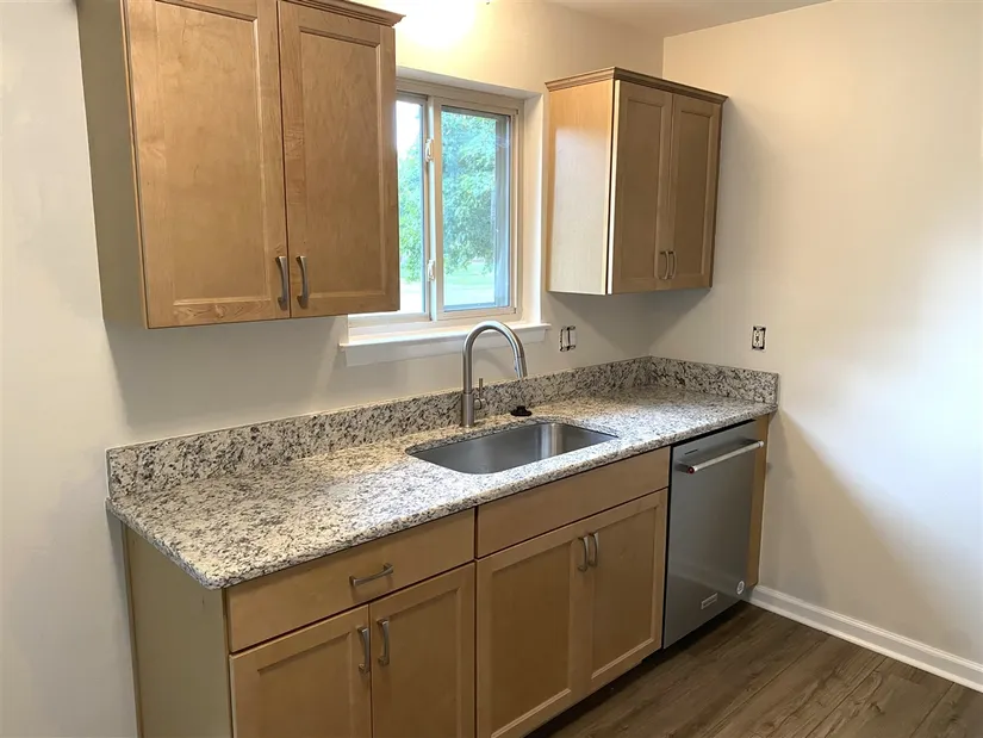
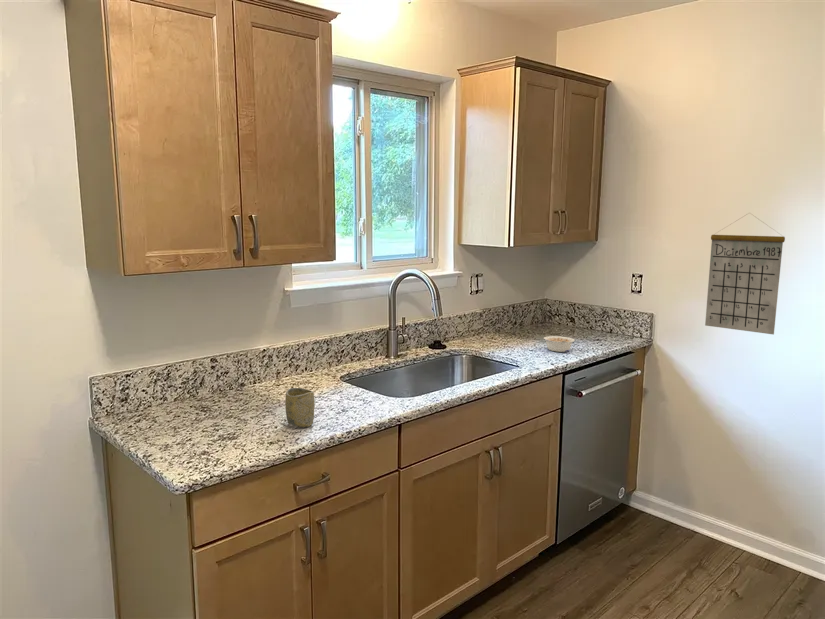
+ legume [543,335,576,353]
+ cup [284,387,316,428]
+ calendar [704,212,786,335]
